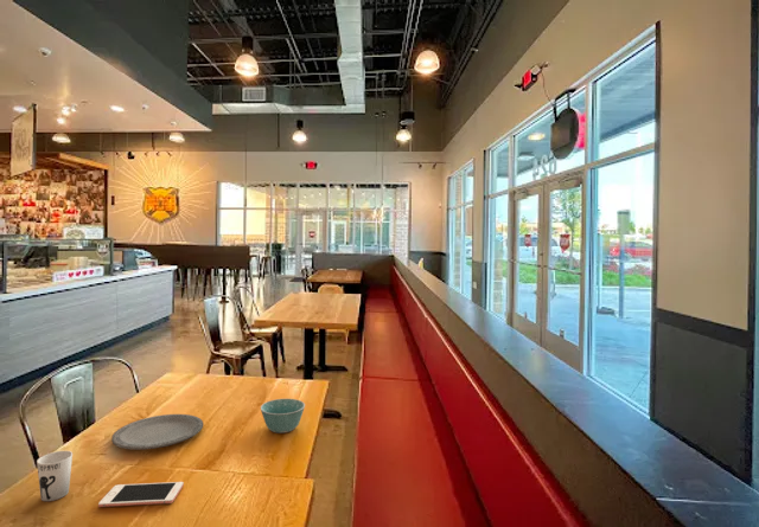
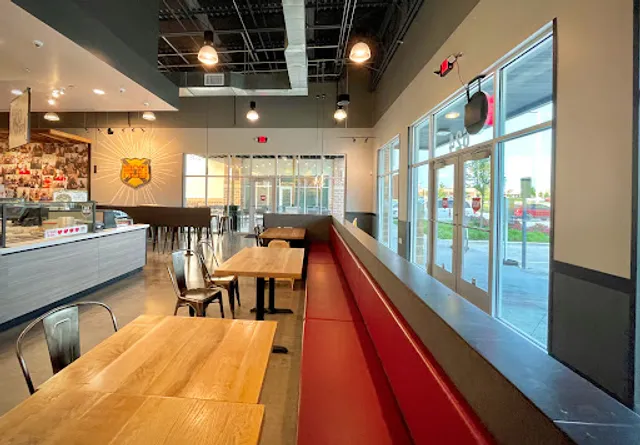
- cell phone [97,481,185,508]
- plate [110,413,204,451]
- cup [36,450,74,502]
- bowl [260,398,306,435]
